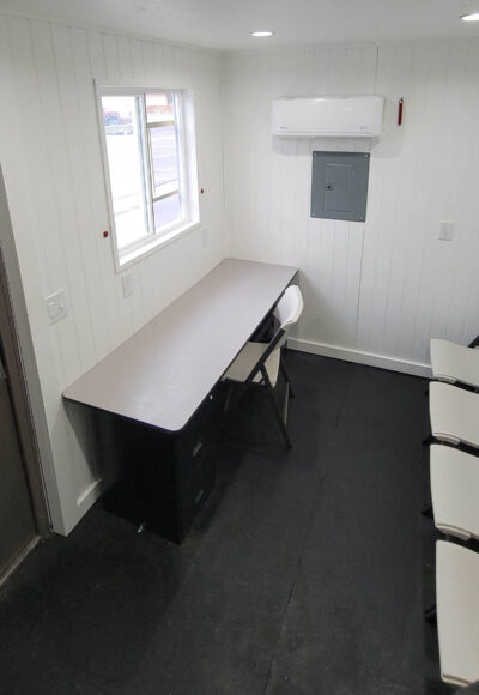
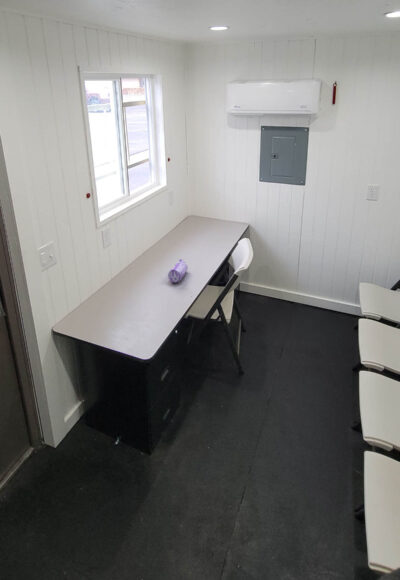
+ pencil case [167,258,189,284]
